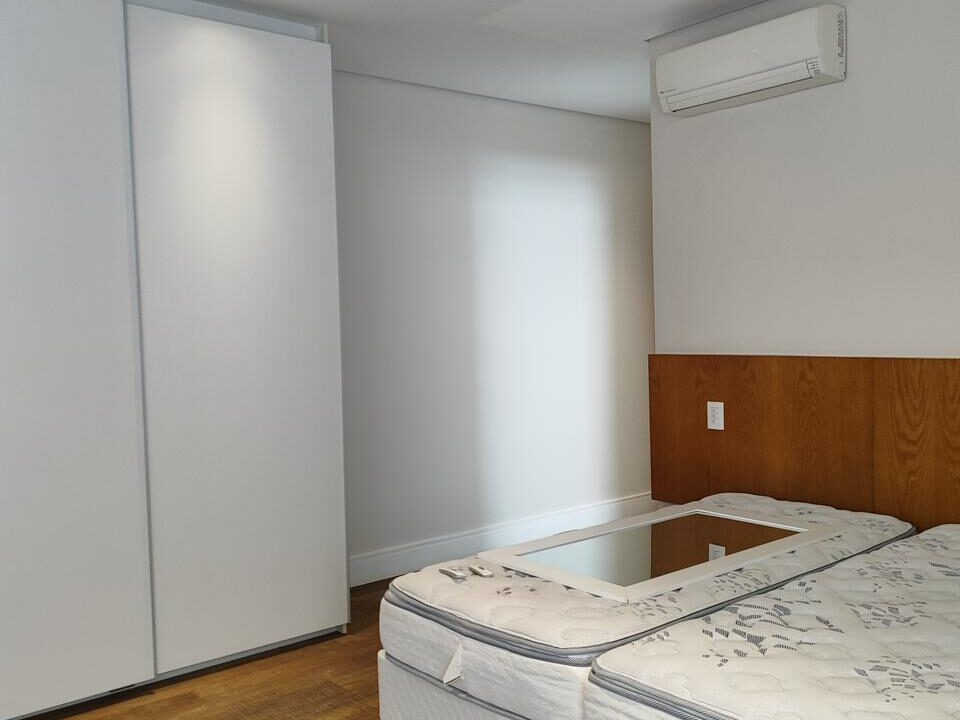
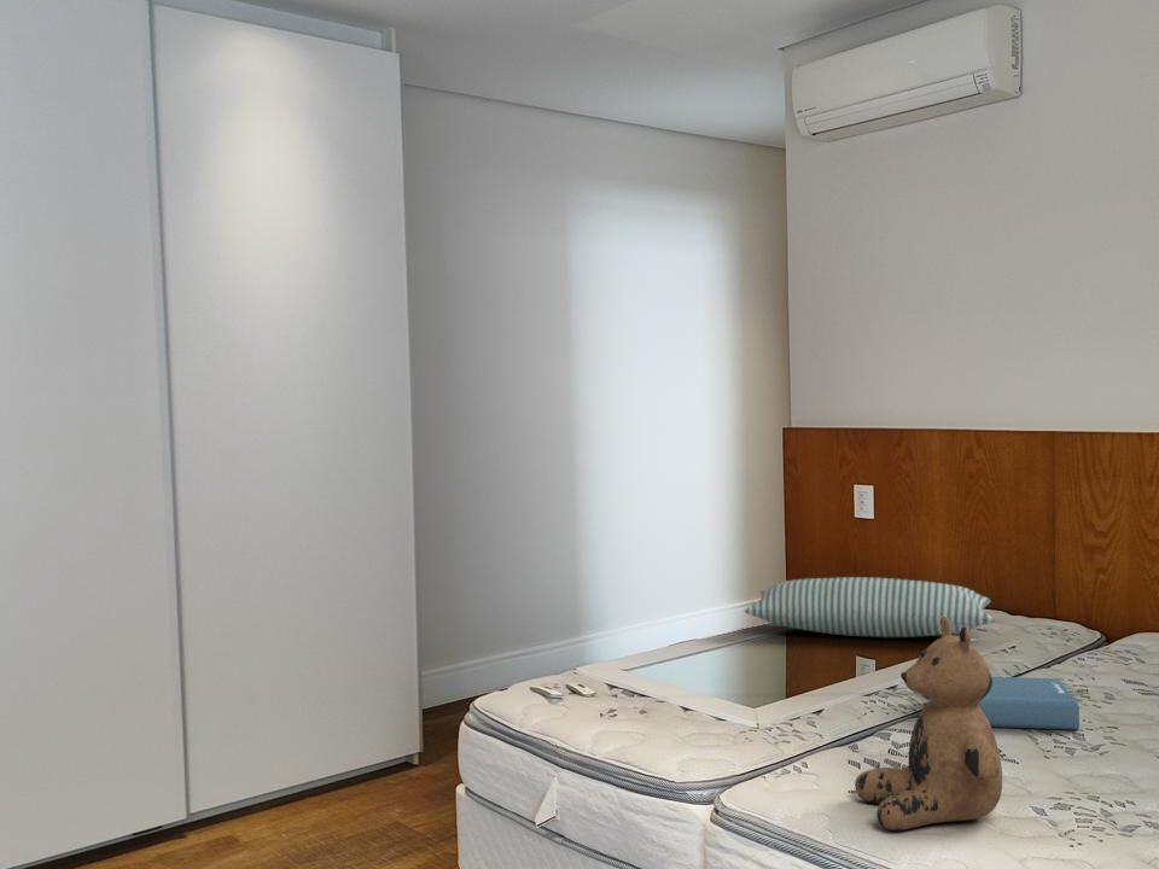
+ hardback book [931,676,1081,731]
+ teddy bear [854,616,1003,832]
+ pillow [744,576,996,638]
